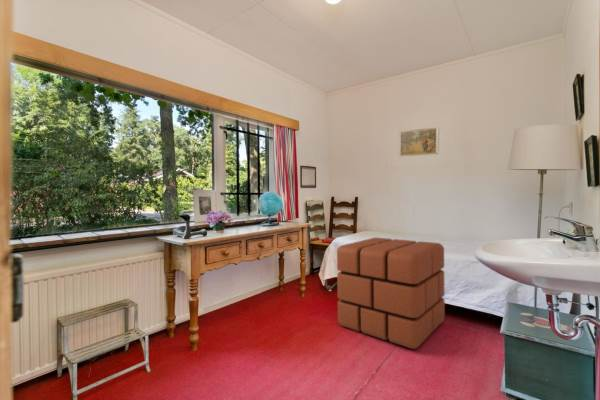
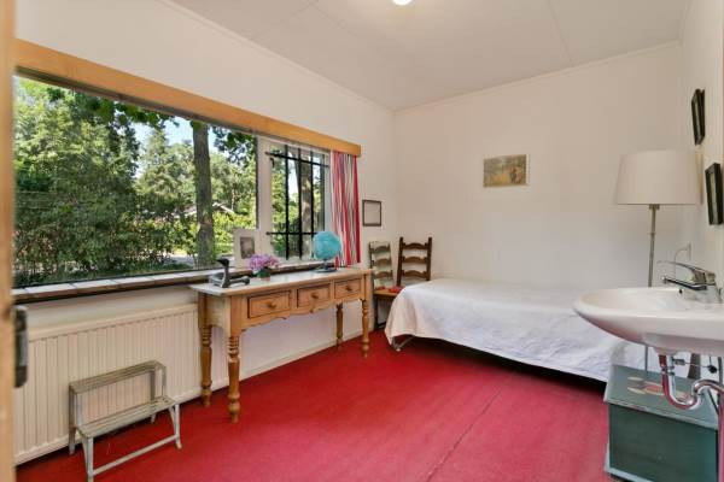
- pouf [336,237,446,350]
